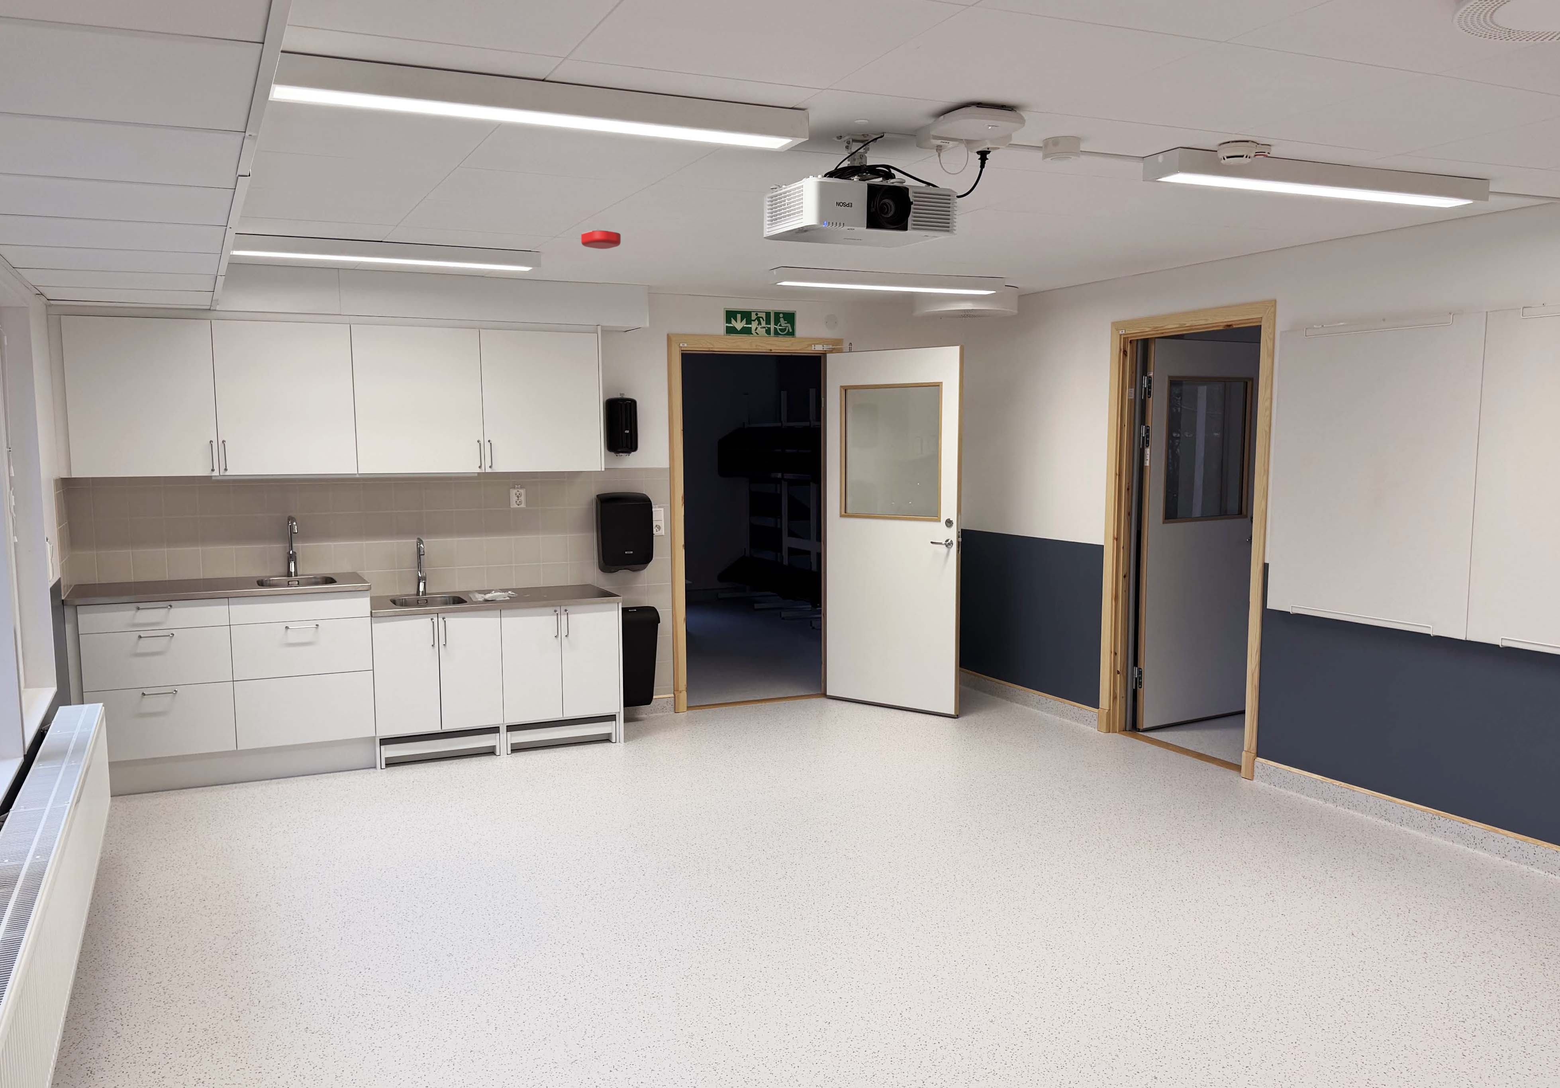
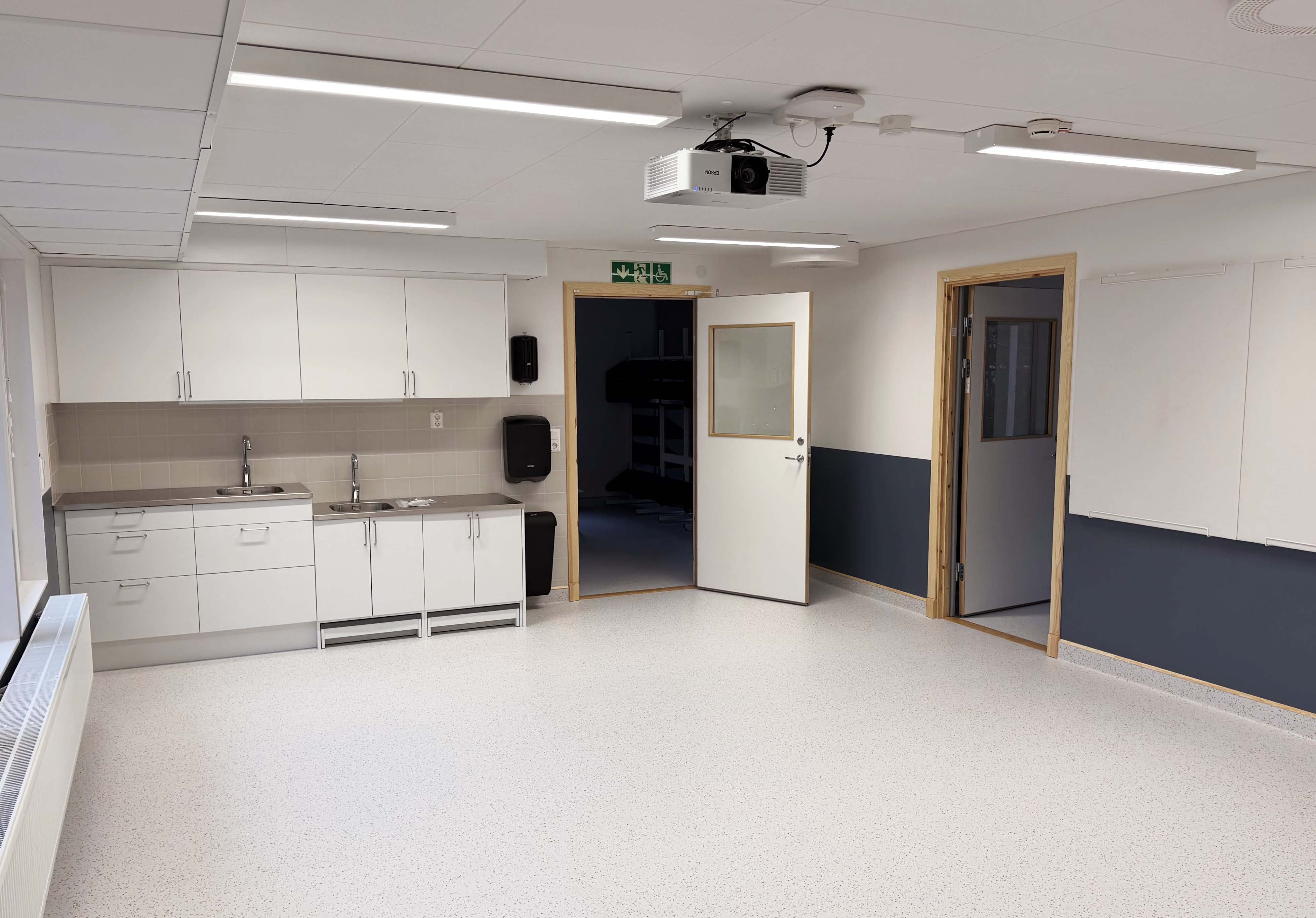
- smoke detector [581,228,621,249]
